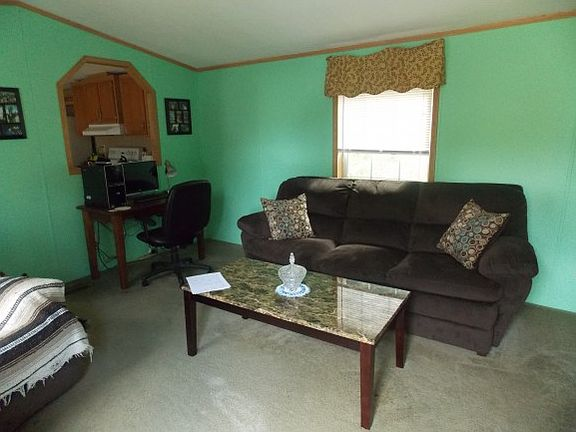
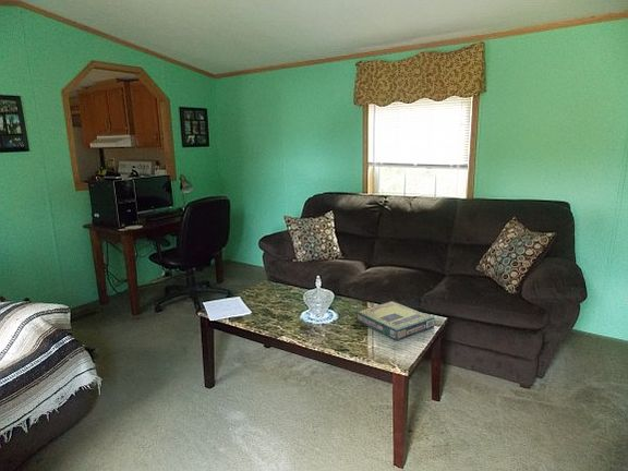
+ video game box [355,300,435,341]
